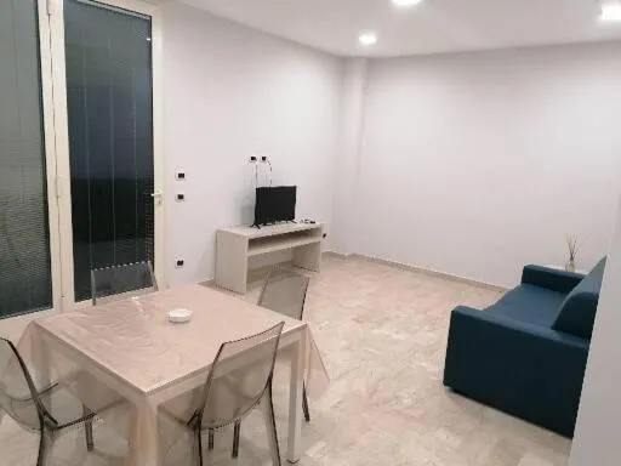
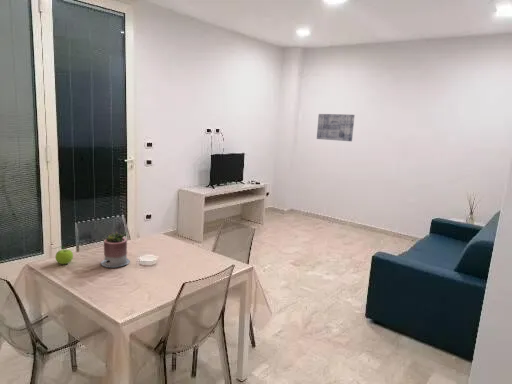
+ fruit [52,245,74,265]
+ succulent planter [100,230,131,268]
+ wall art [316,113,355,142]
